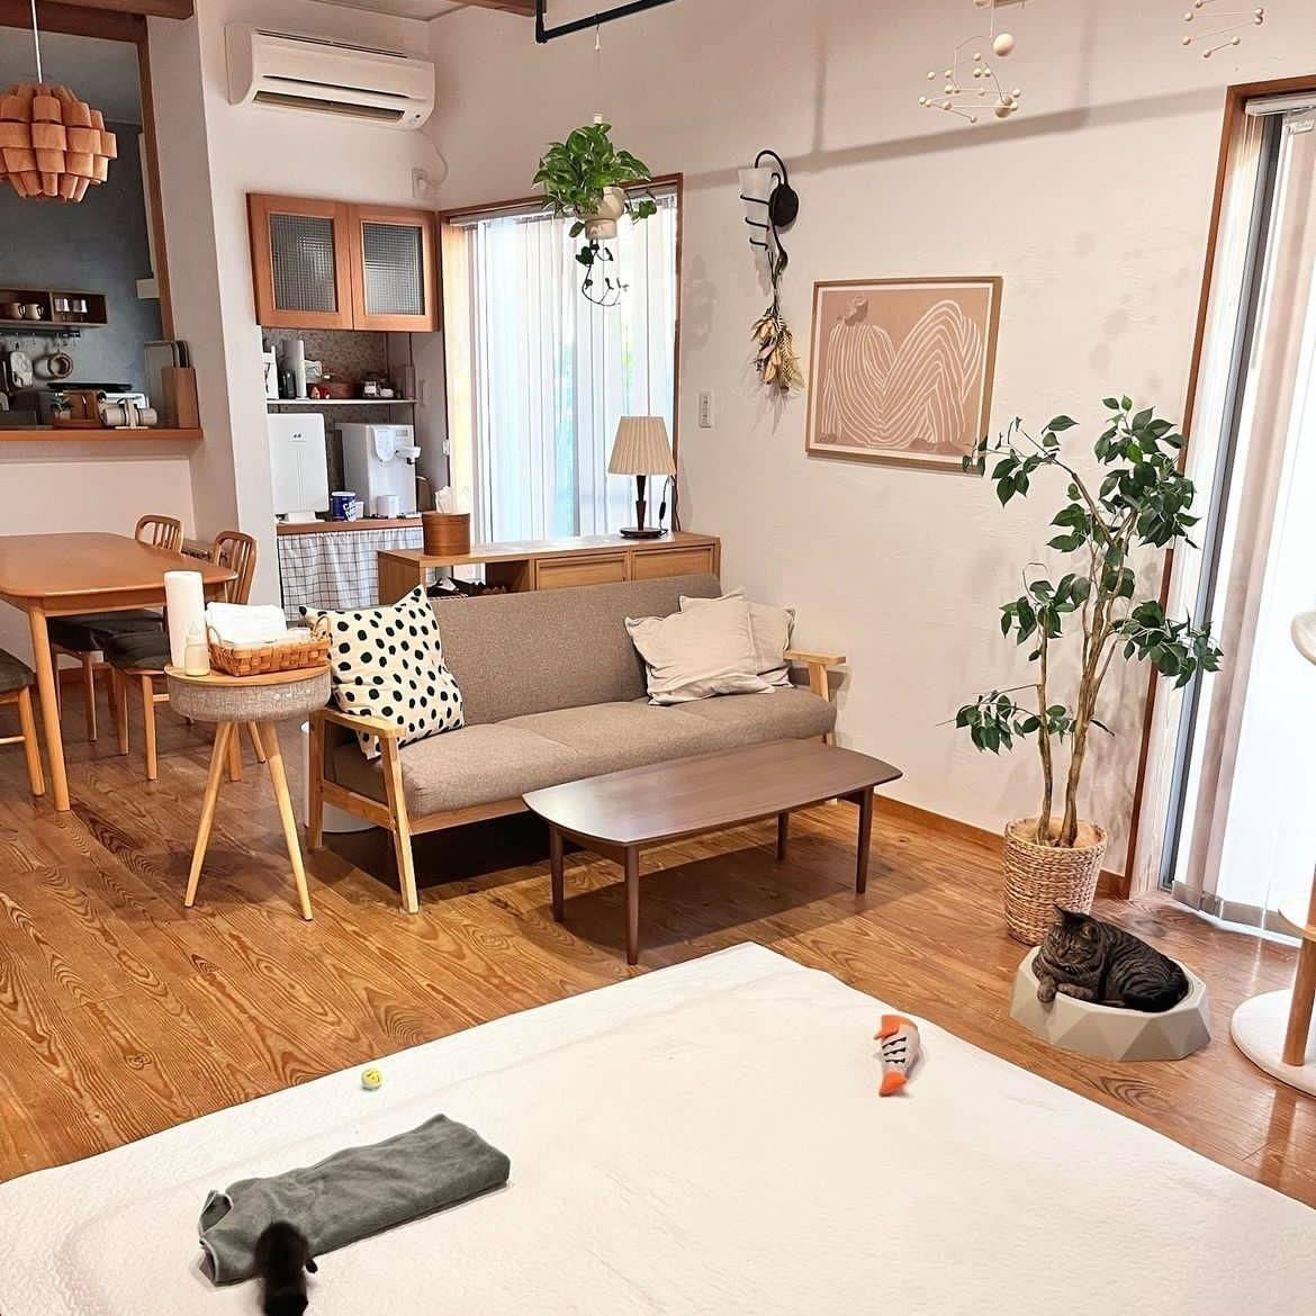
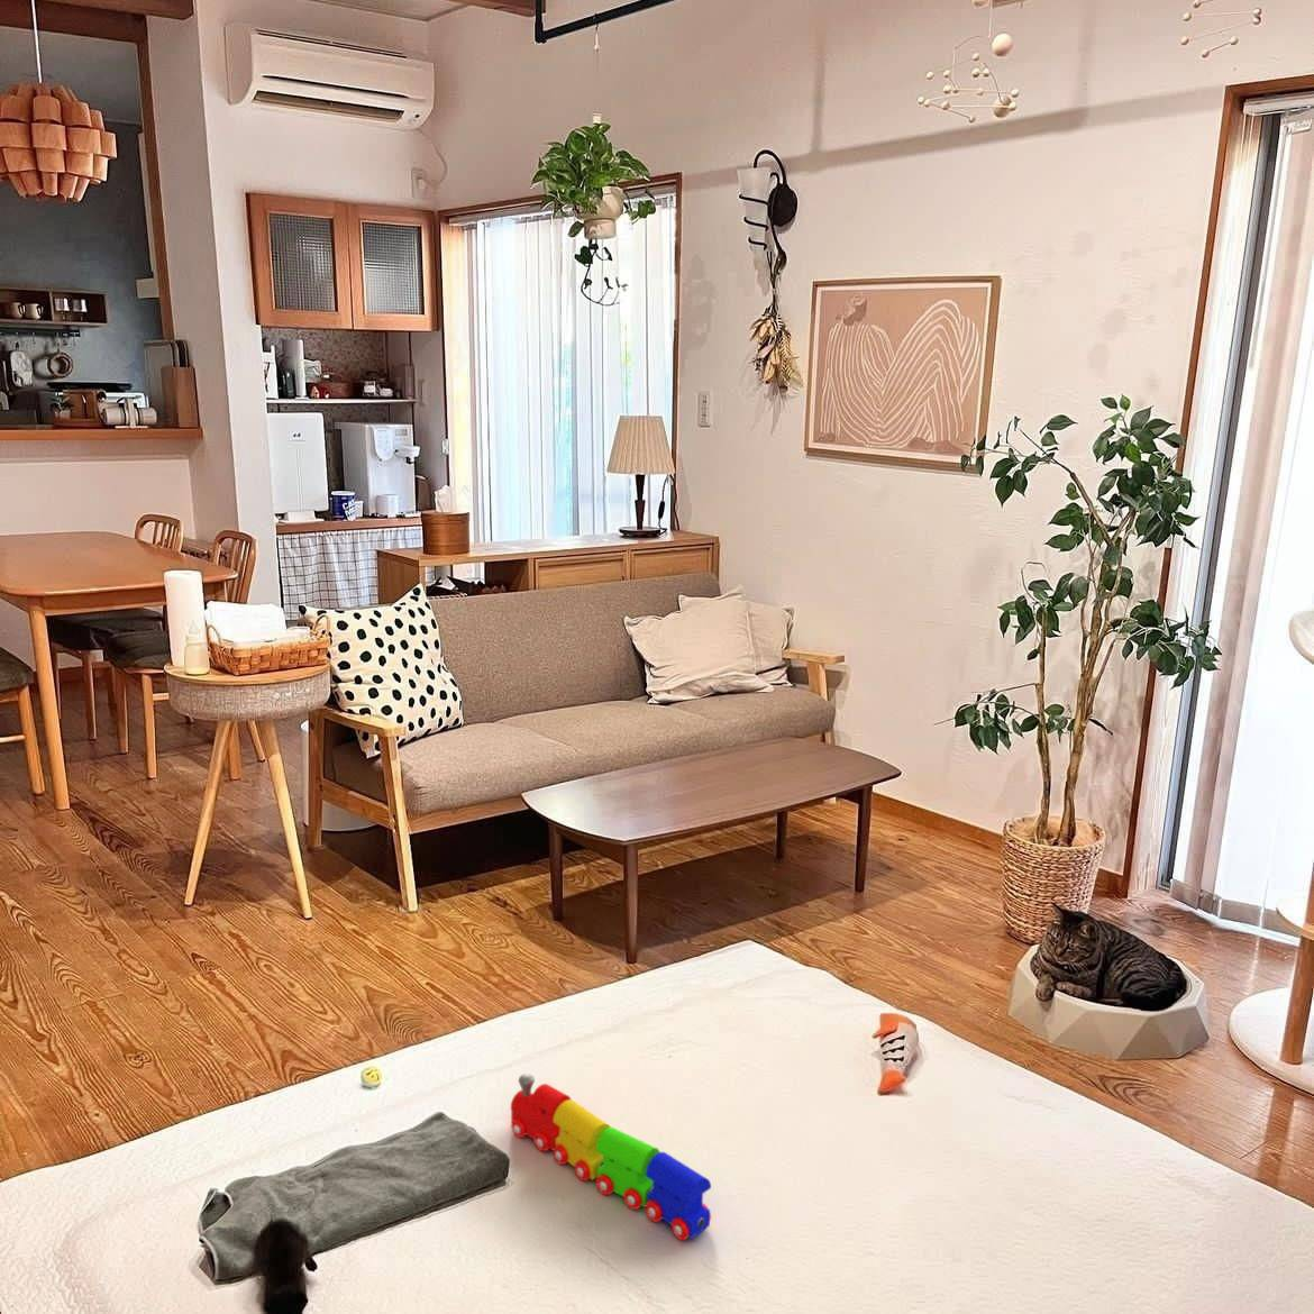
+ toy train [510,1072,712,1241]
